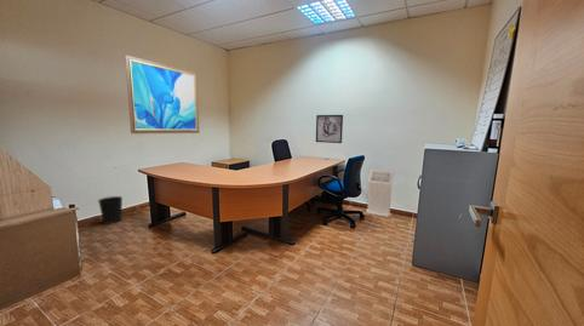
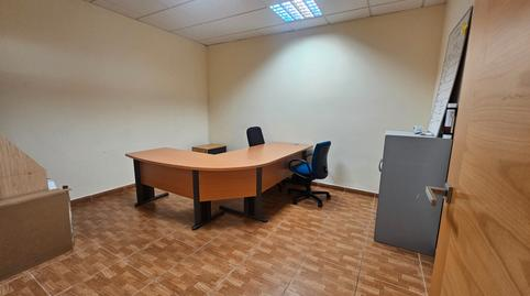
- wall art [315,114,344,144]
- wastebasket [97,195,124,225]
- wall art [124,55,200,135]
- lectern [365,168,395,218]
